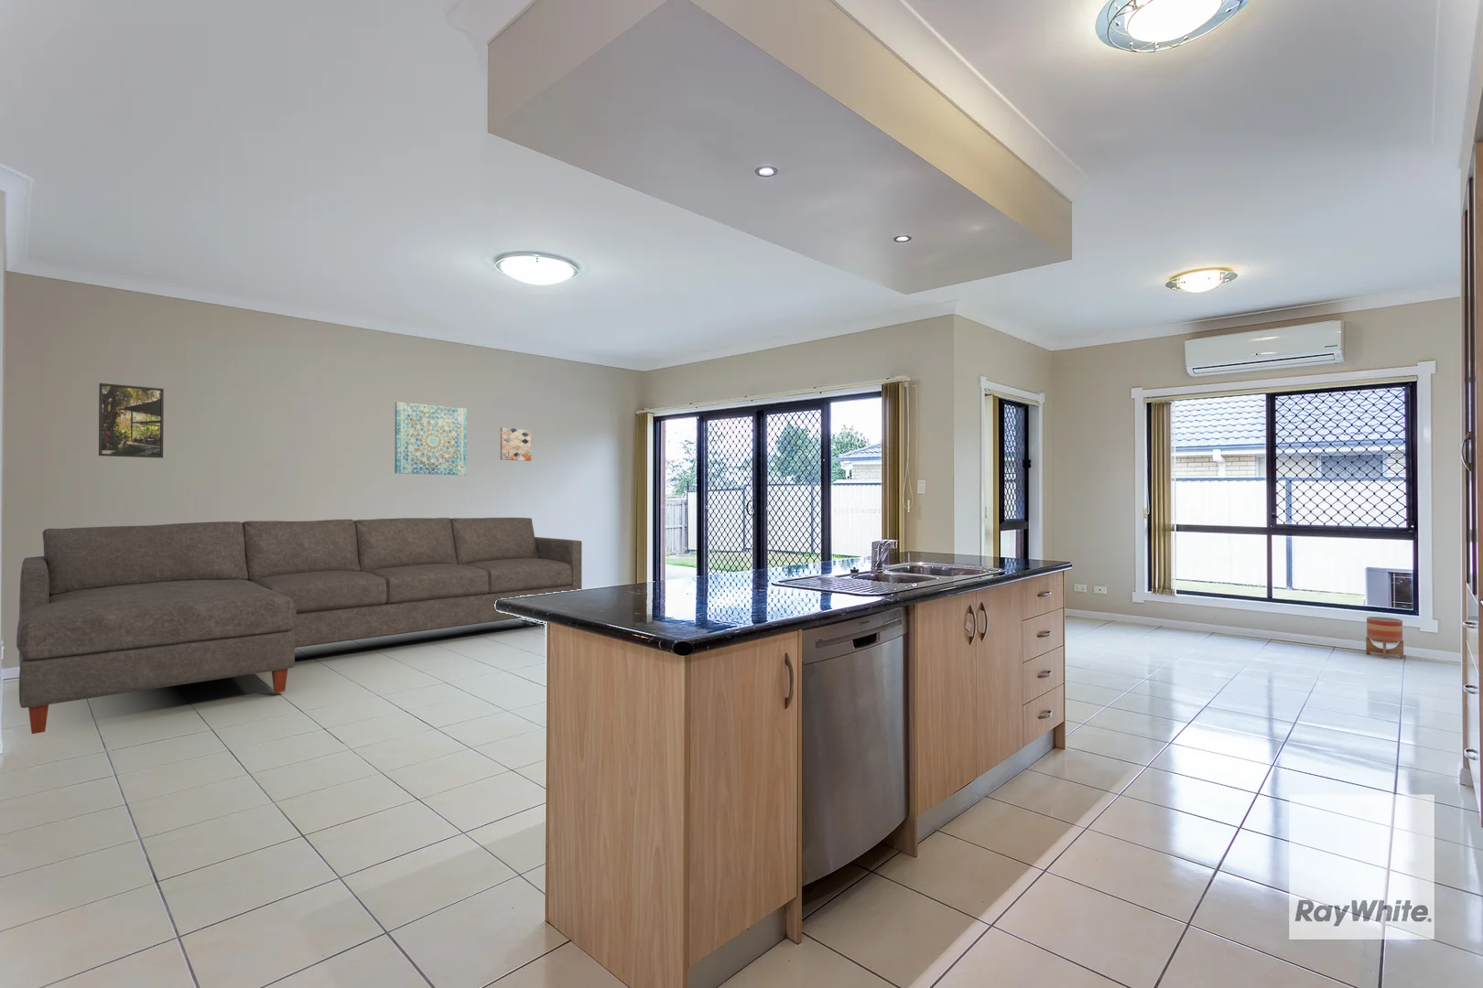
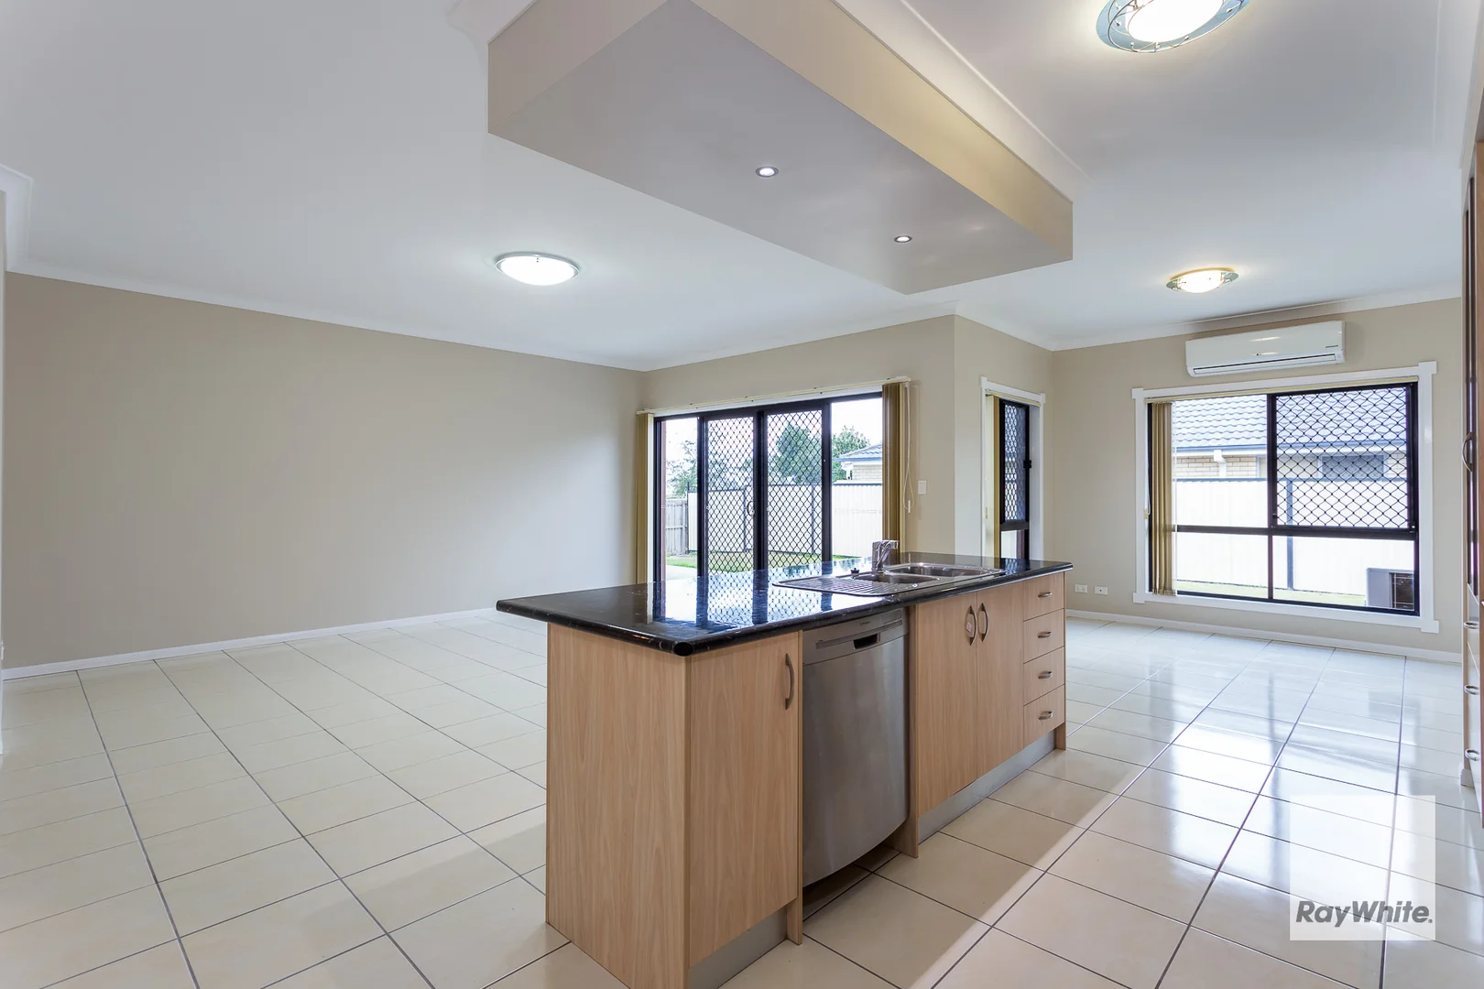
- planter [1365,615,1405,659]
- sofa [15,517,583,734]
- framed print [98,383,164,459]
- wall art [394,400,468,475]
- wall art [500,427,532,462]
